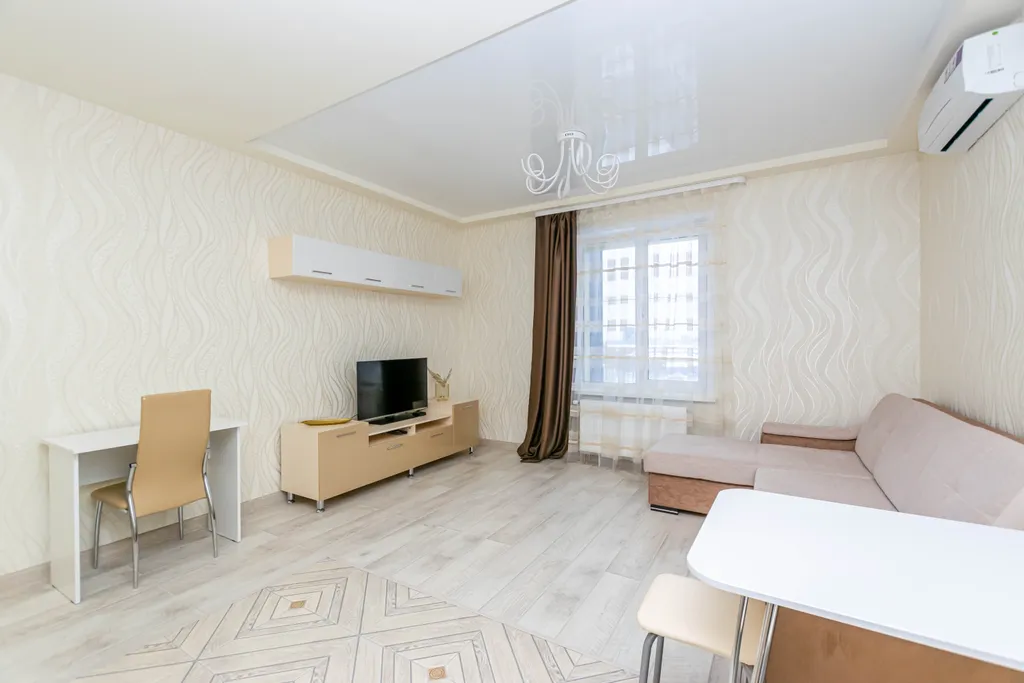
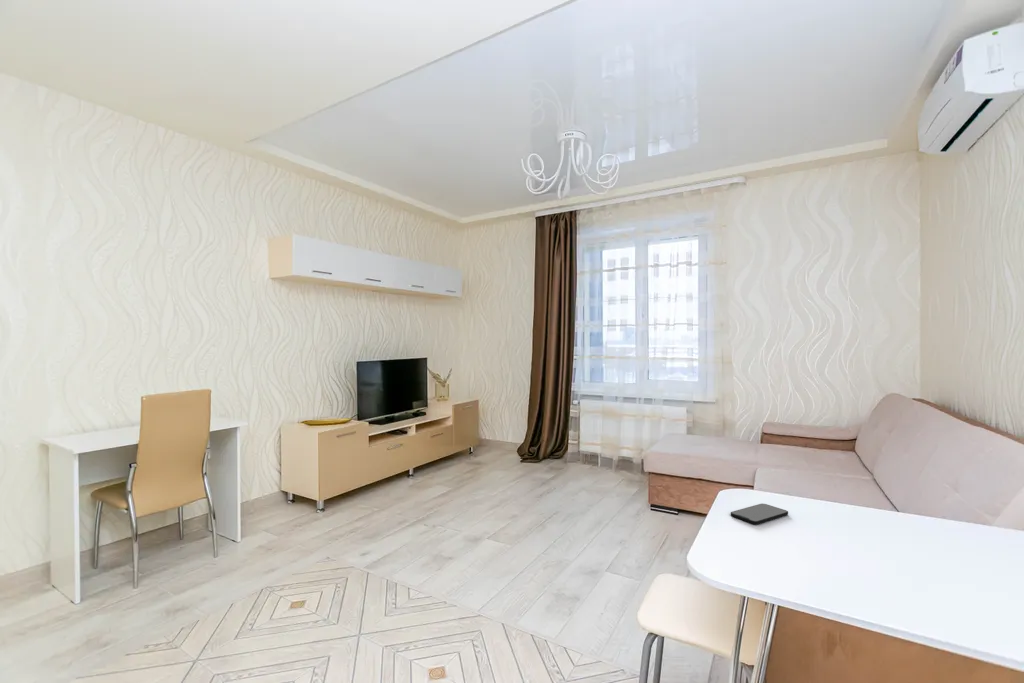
+ smartphone [730,503,789,525]
